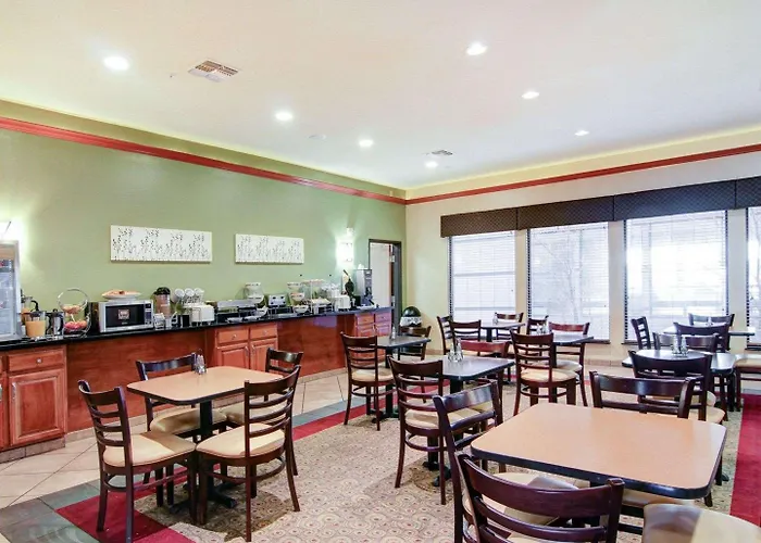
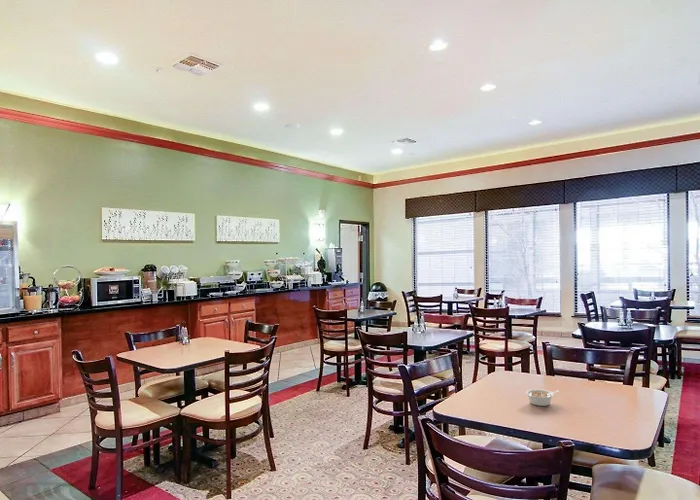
+ legume [525,388,559,407]
